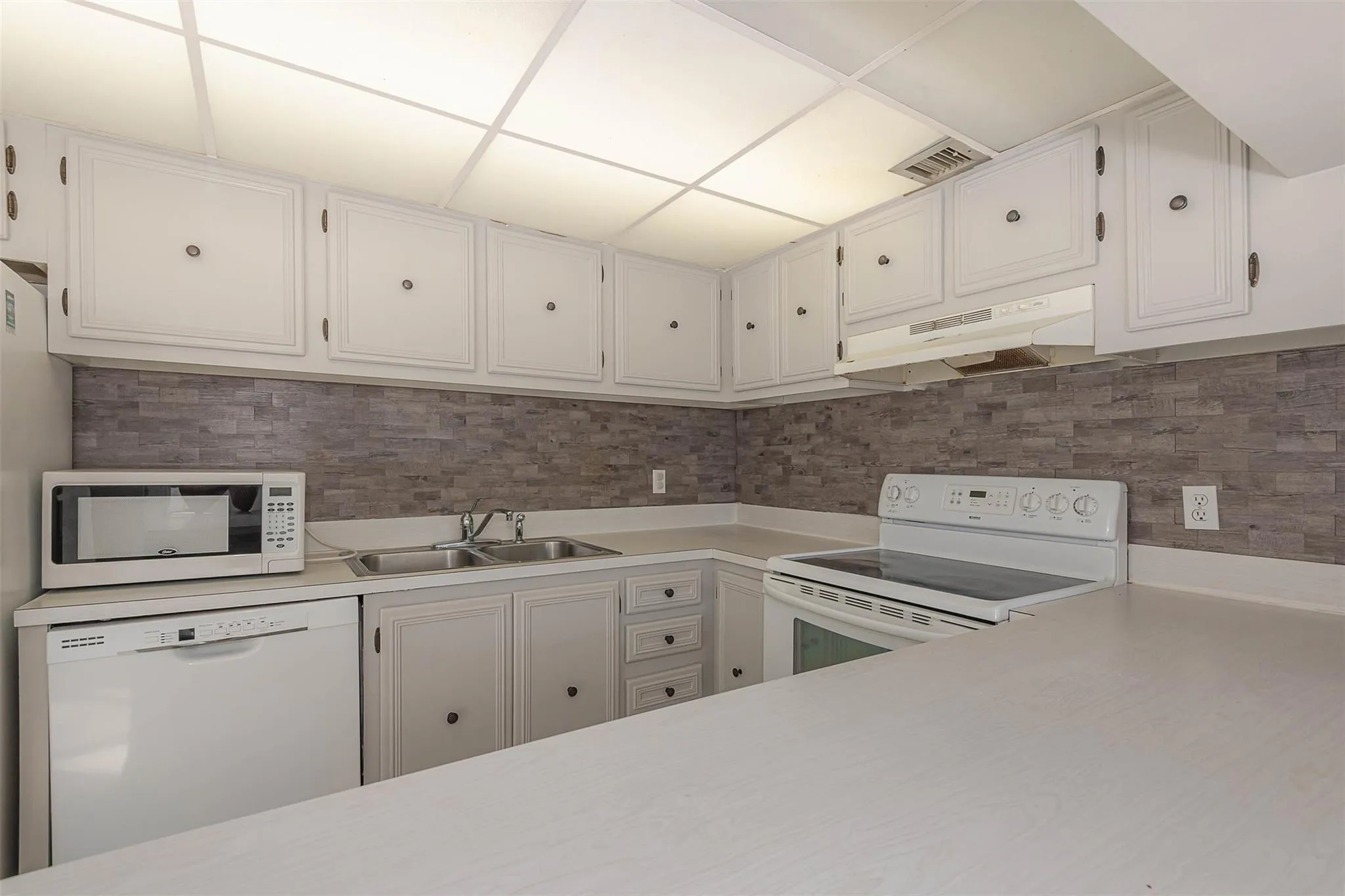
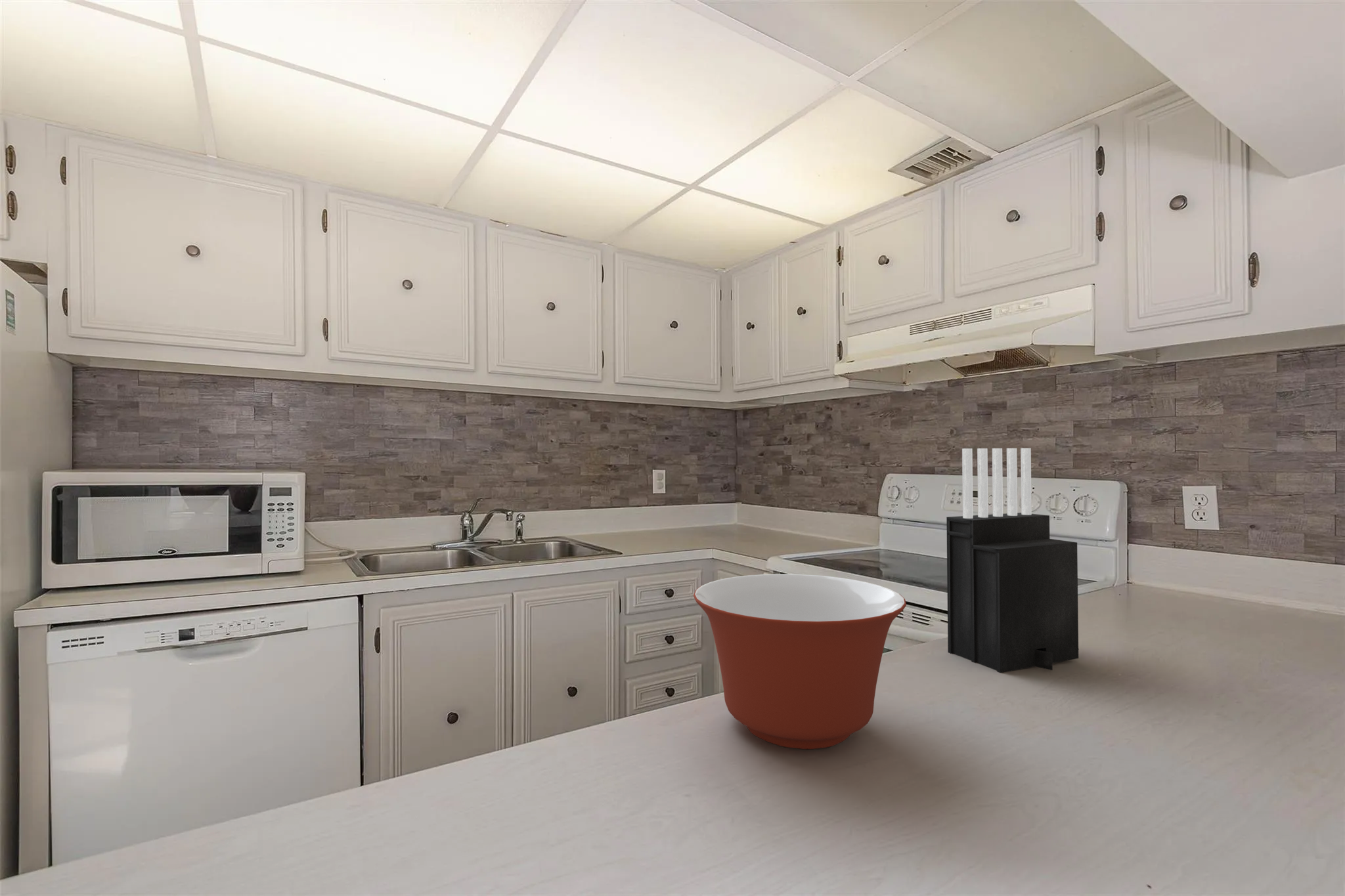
+ knife block [946,448,1079,673]
+ mixing bowl [693,573,907,750]
